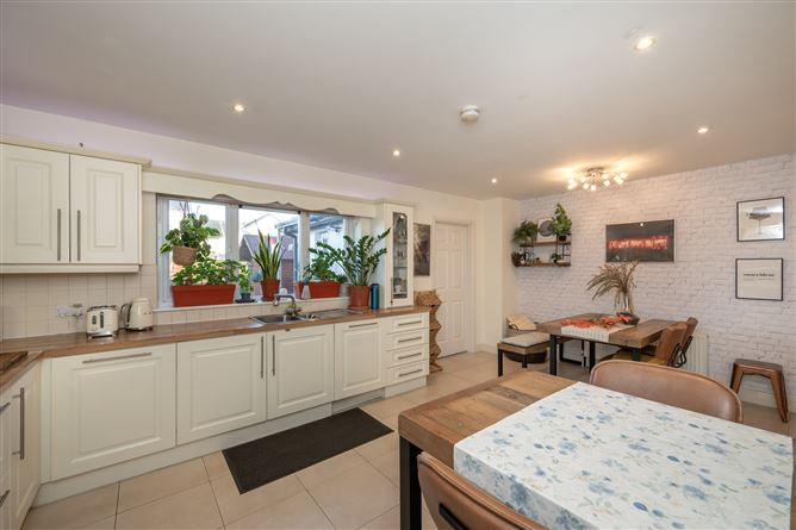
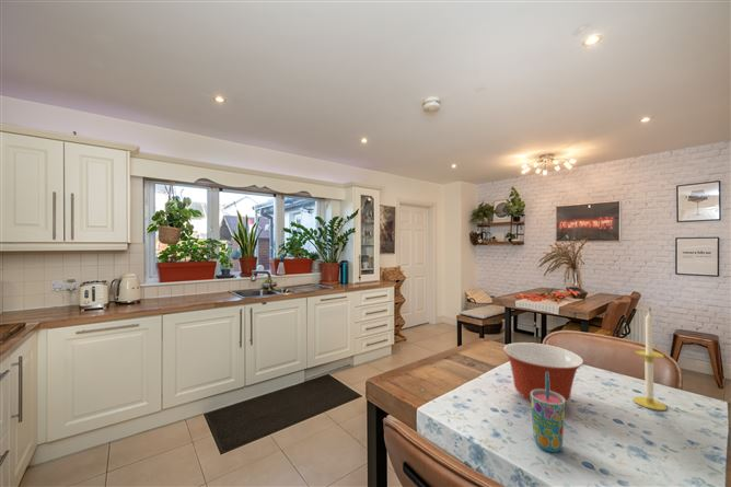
+ mixing bowl [502,341,584,403]
+ cup [530,372,567,453]
+ candle [633,312,668,411]
